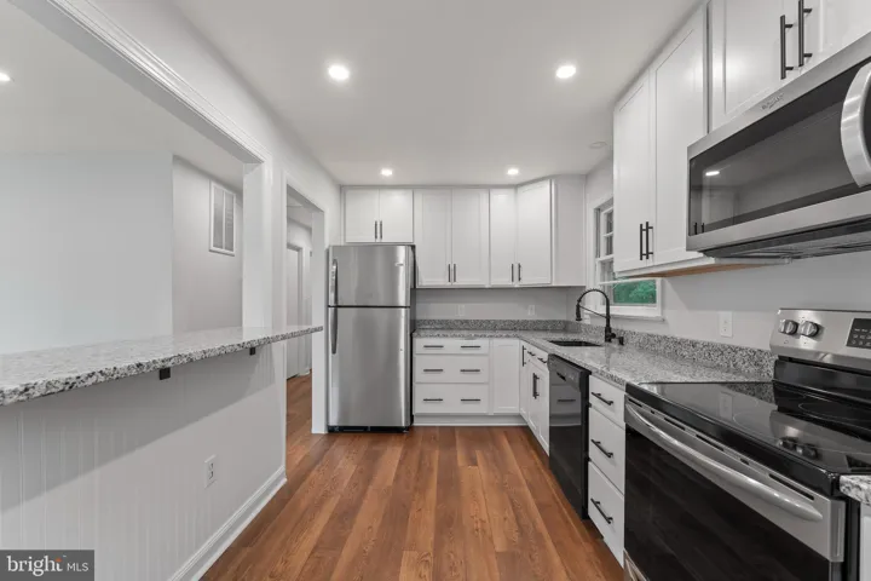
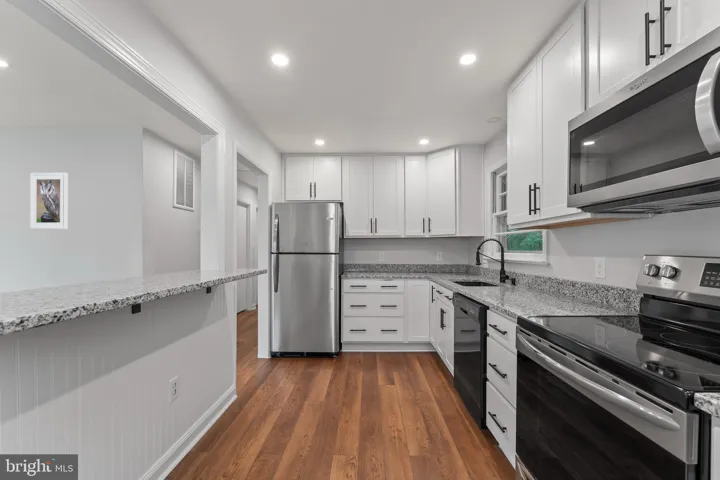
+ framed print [29,172,69,230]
